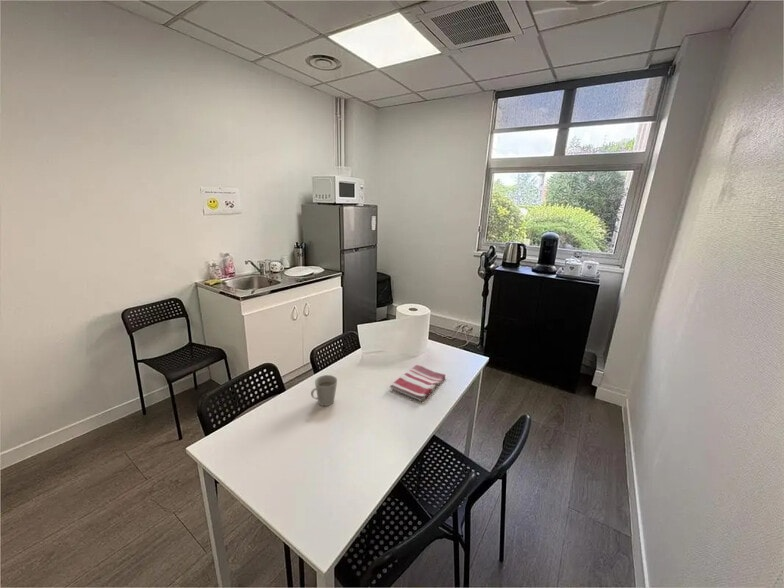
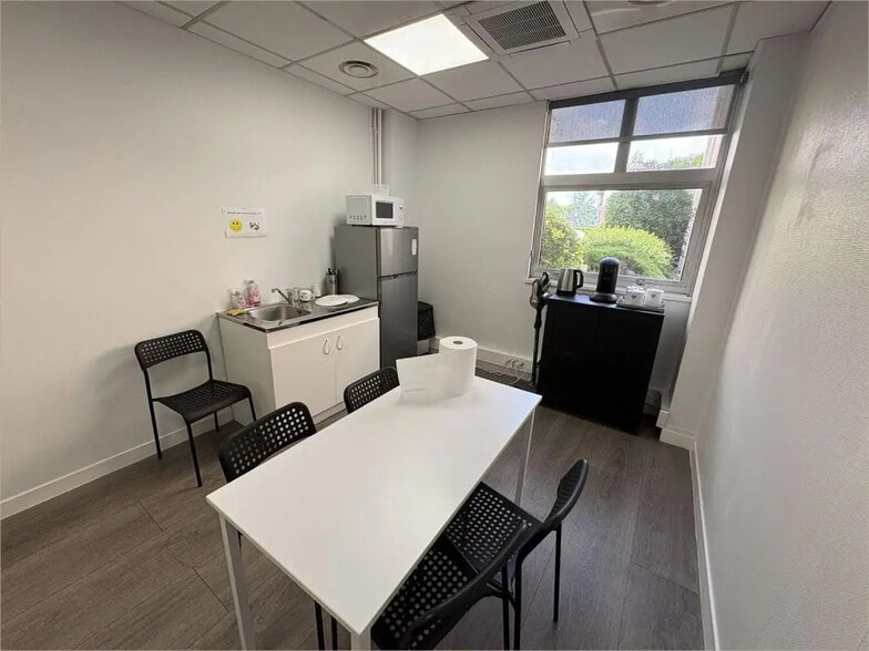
- dish towel [389,364,447,402]
- mug [310,374,338,407]
